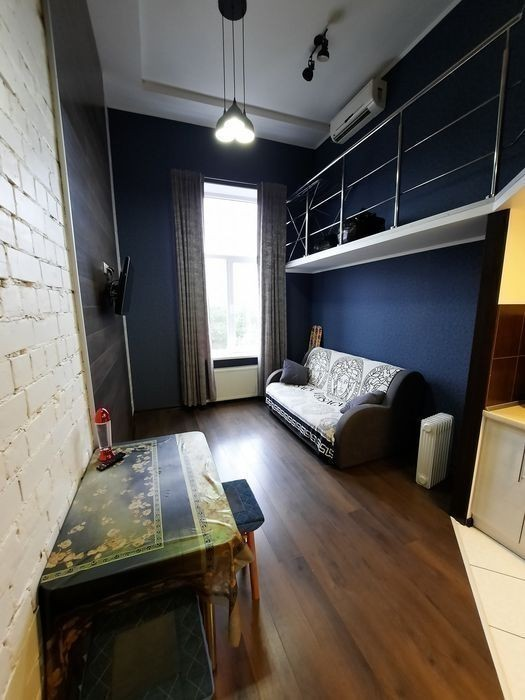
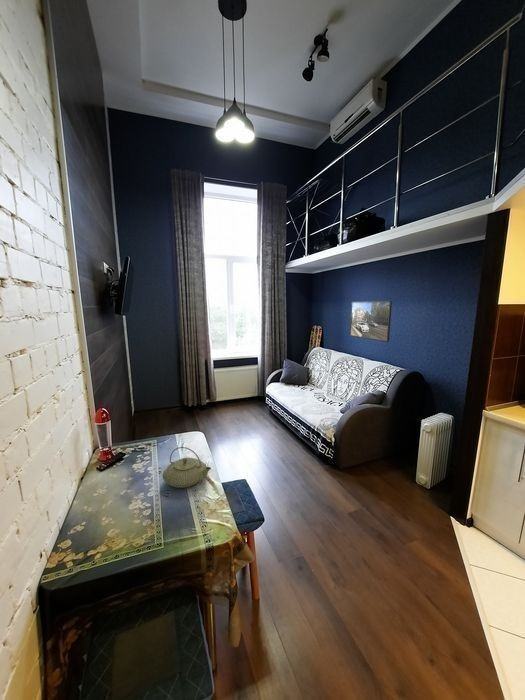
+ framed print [349,300,393,343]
+ teapot [162,446,212,489]
